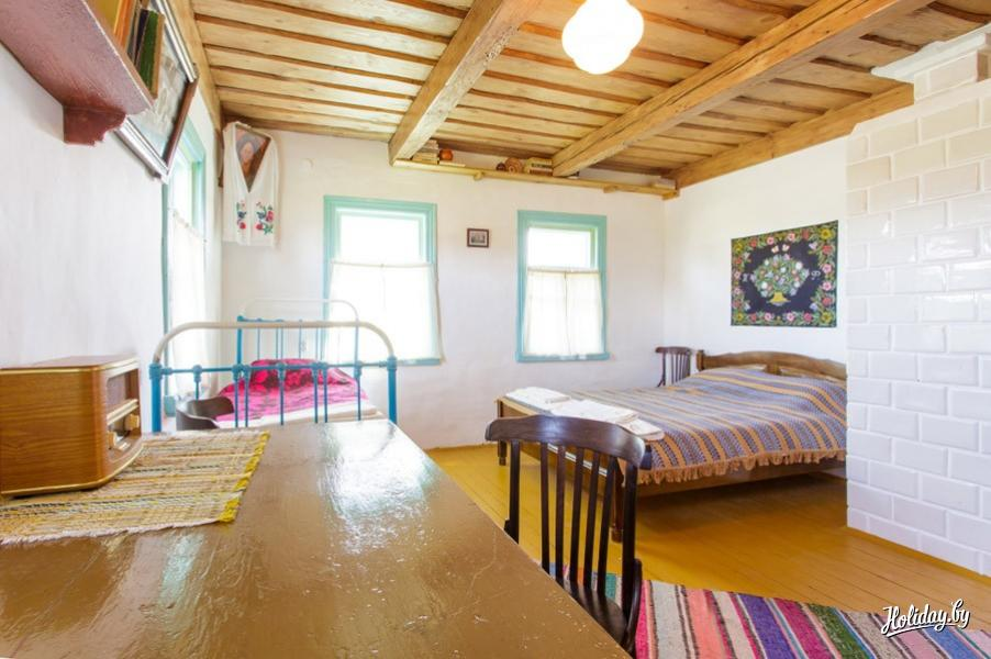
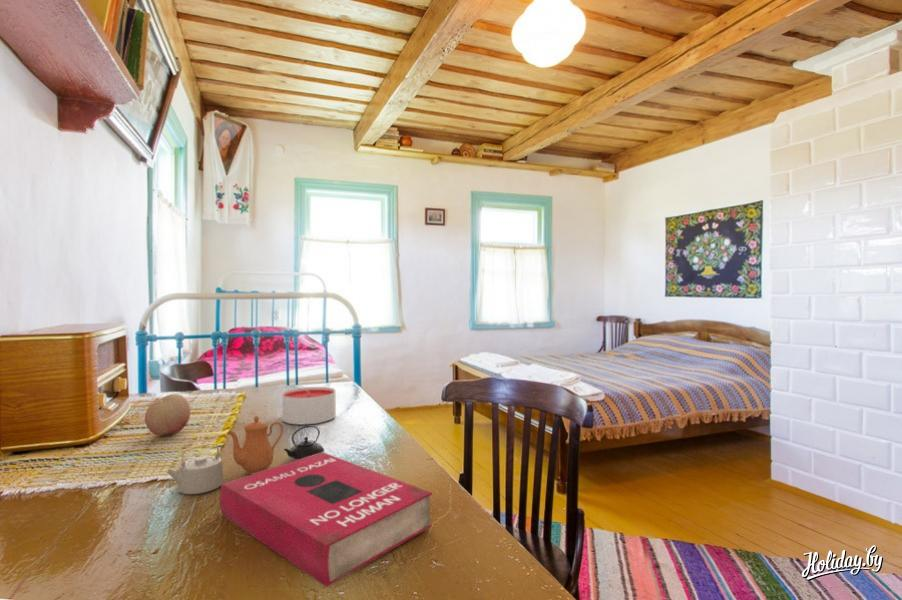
+ fruit [144,393,191,437]
+ book [219,452,433,588]
+ teapot [166,415,325,495]
+ candle [281,386,337,425]
